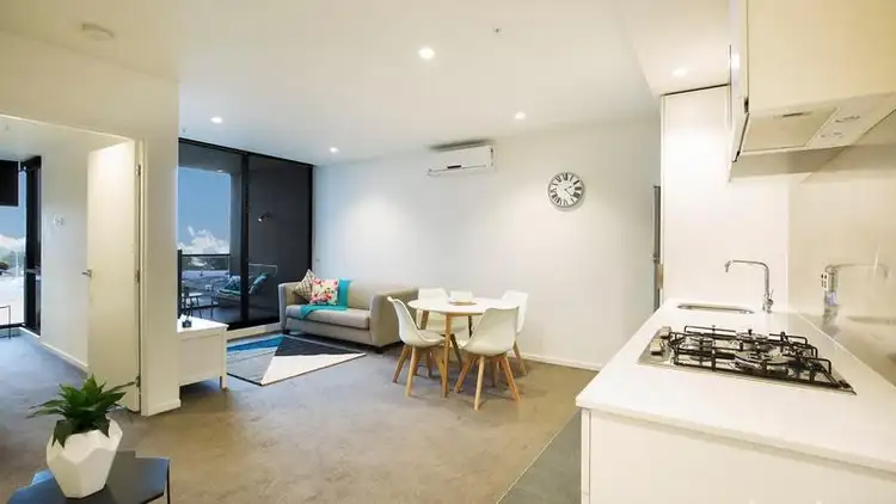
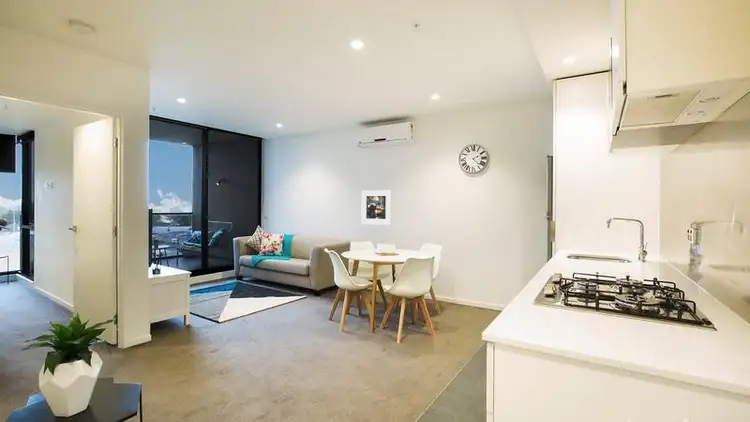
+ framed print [361,189,392,226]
